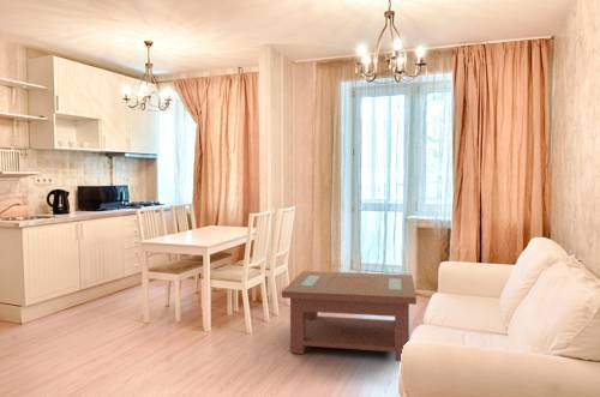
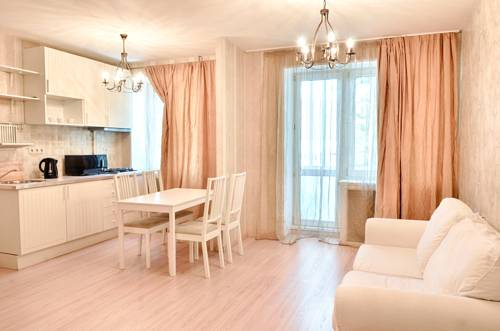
- coffee table [281,270,418,362]
